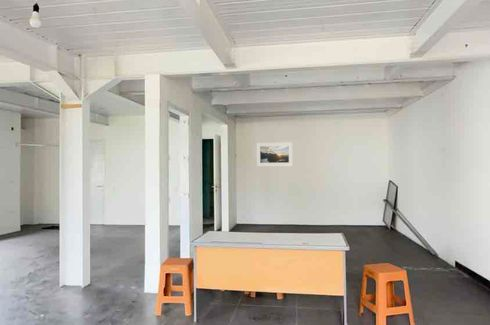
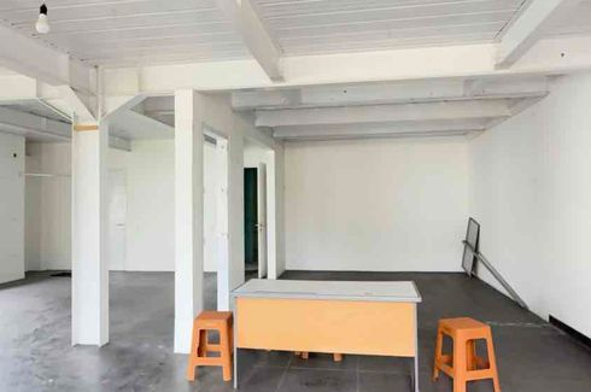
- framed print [256,141,294,167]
